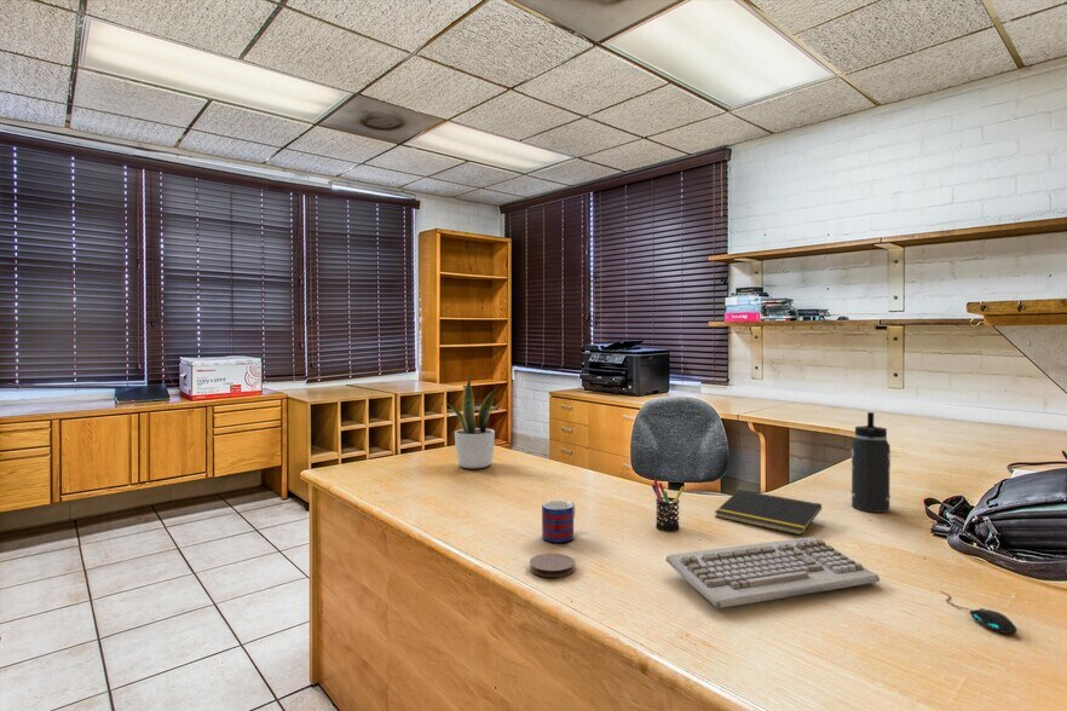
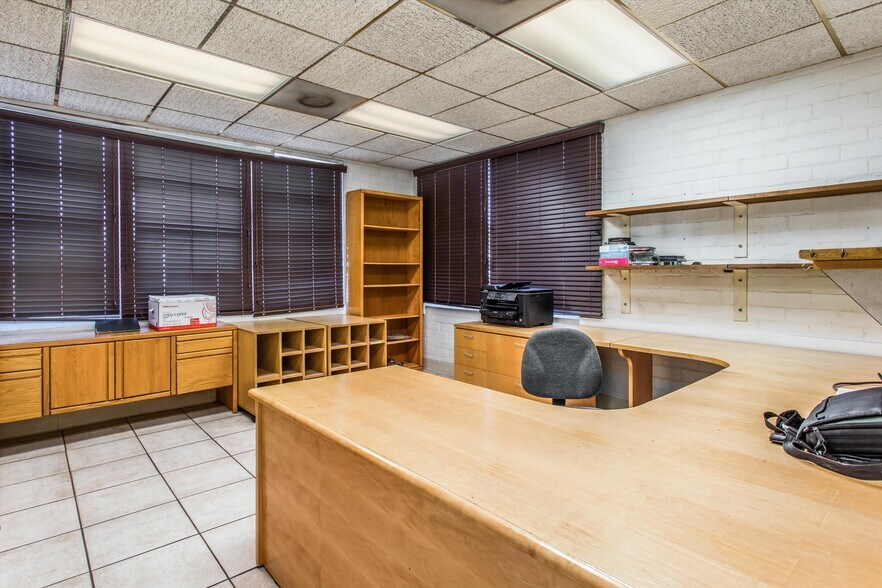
- potted plant [446,376,502,469]
- mouse [939,590,1019,635]
- mug [541,499,576,543]
- thermos bottle [850,411,892,514]
- coaster [529,553,576,578]
- notepad [714,489,823,537]
- pen holder [651,479,685,532]
- keyboard [664,536,881,609]
